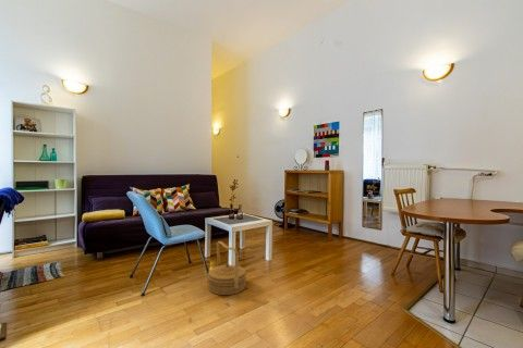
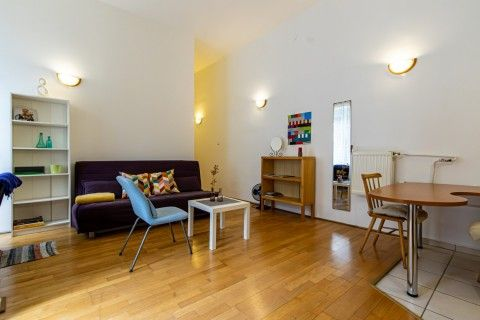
- basket [206,240,247,296]
